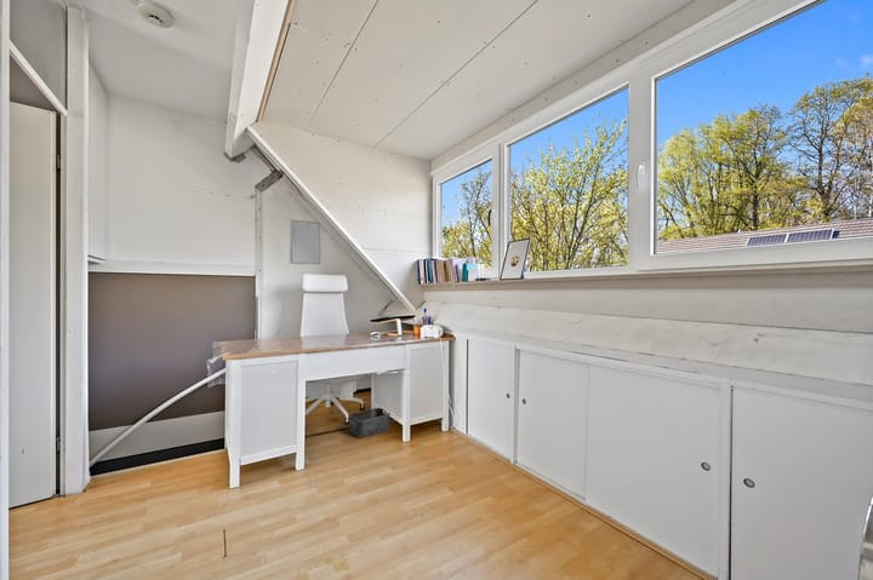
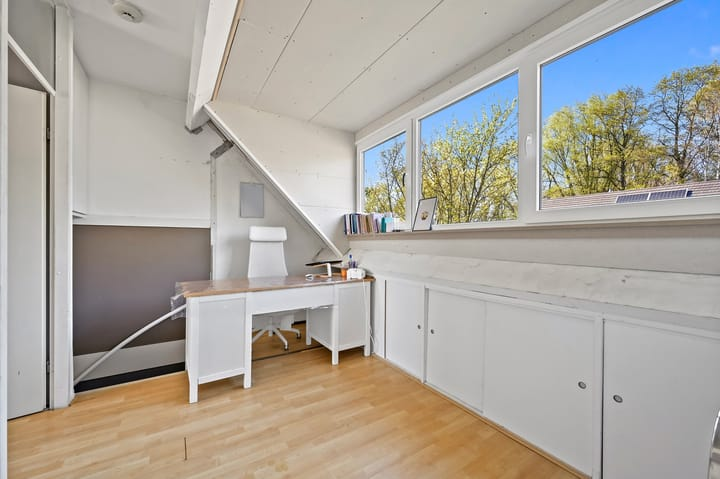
- storage bin [348,407,392,440]
